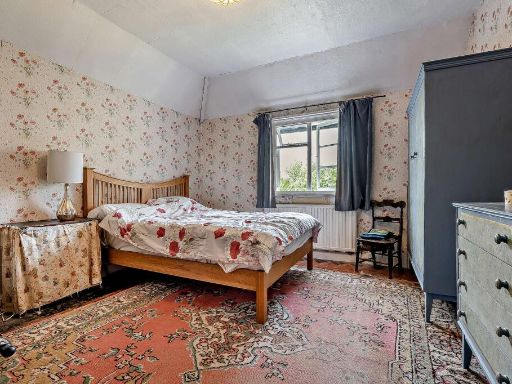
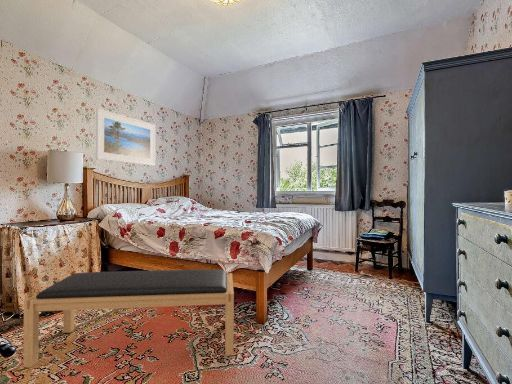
+ bench [22,269,235,368]
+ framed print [95,107,156,167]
